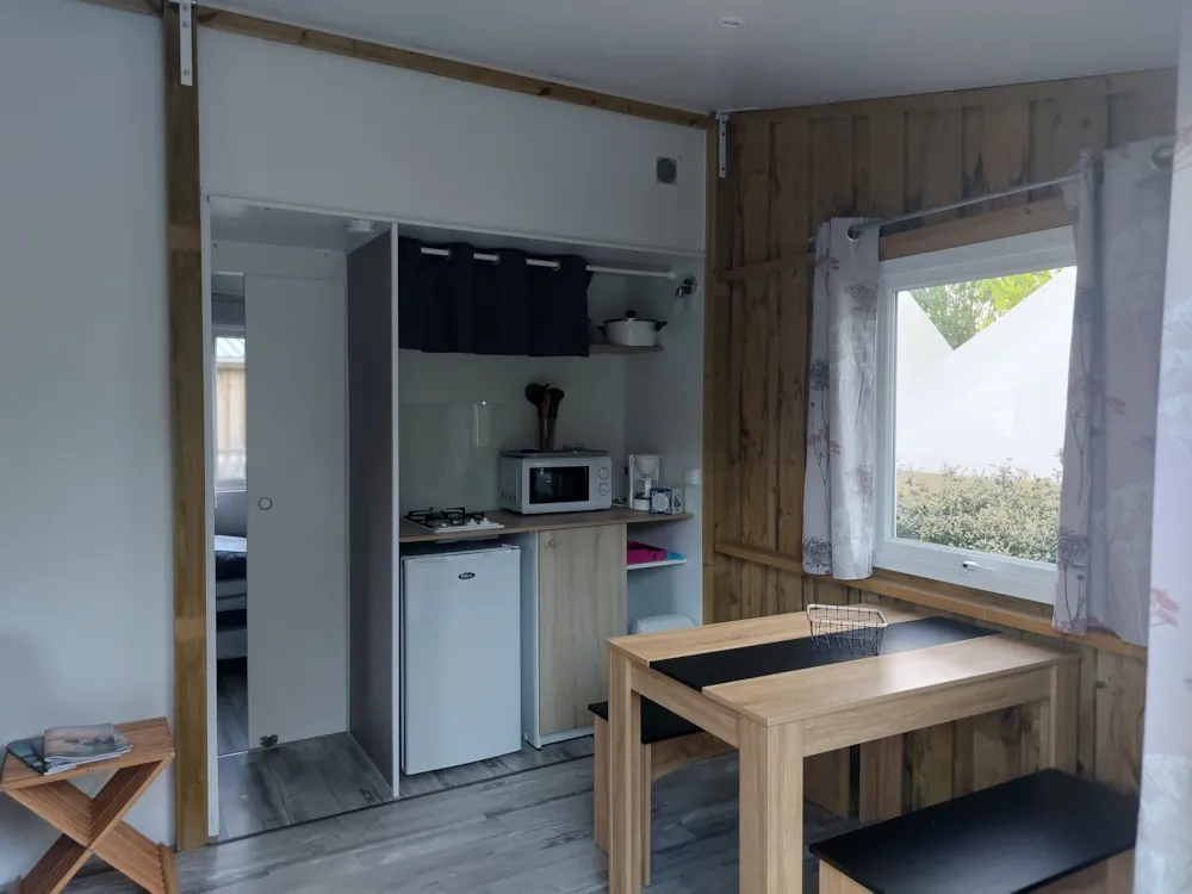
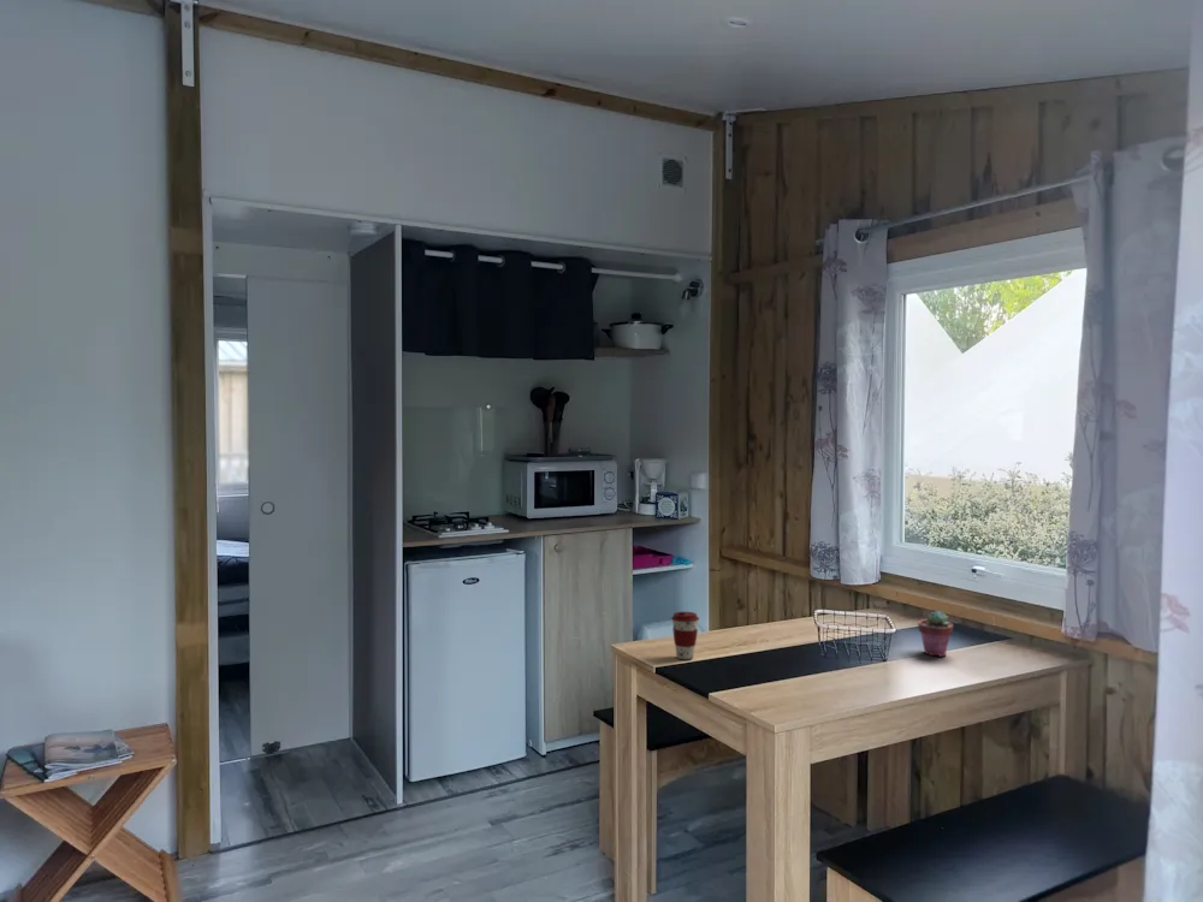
+ coffee cup [670,611,700,660]
+ potted succulent [917,610,954,658]
